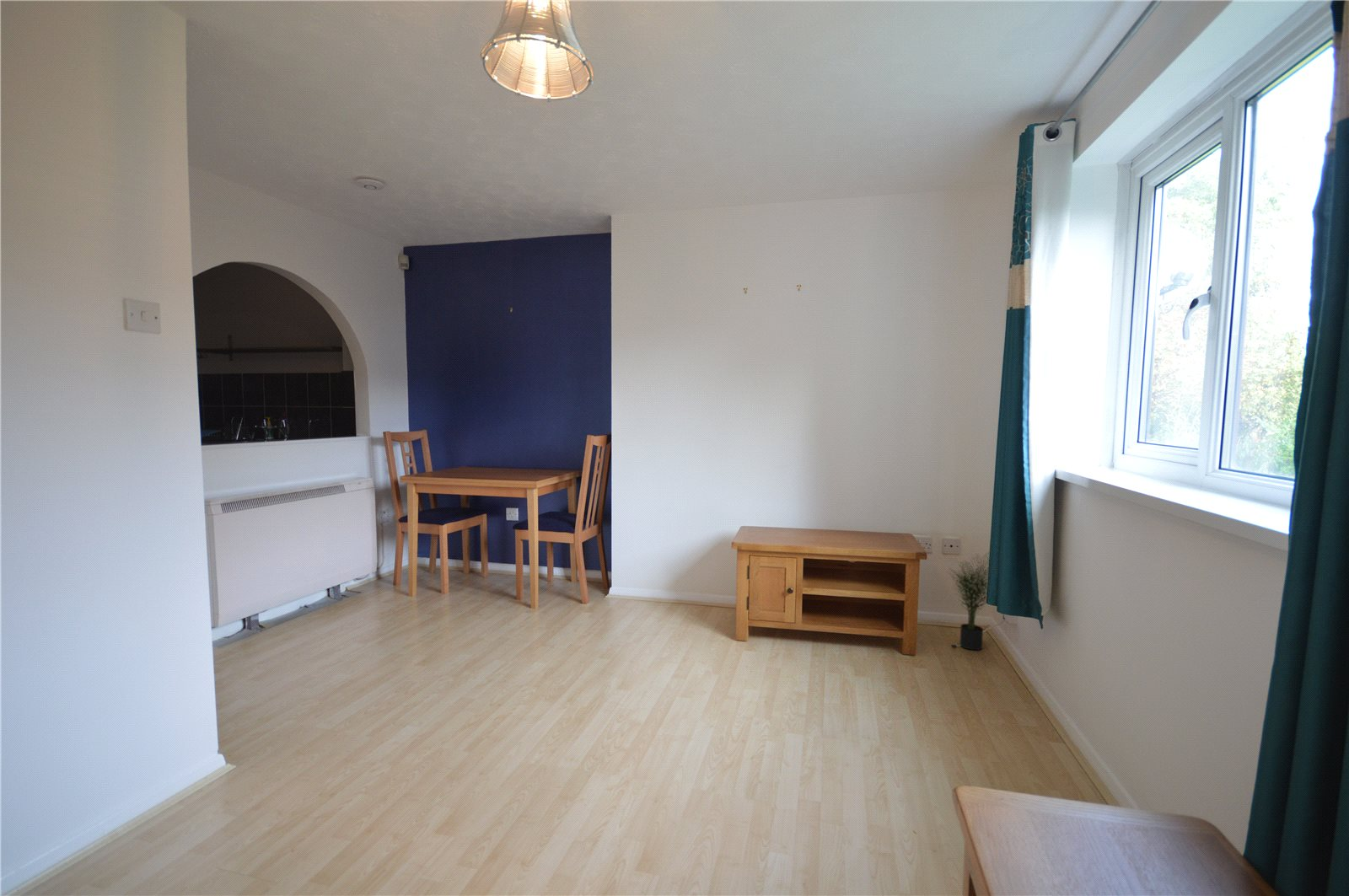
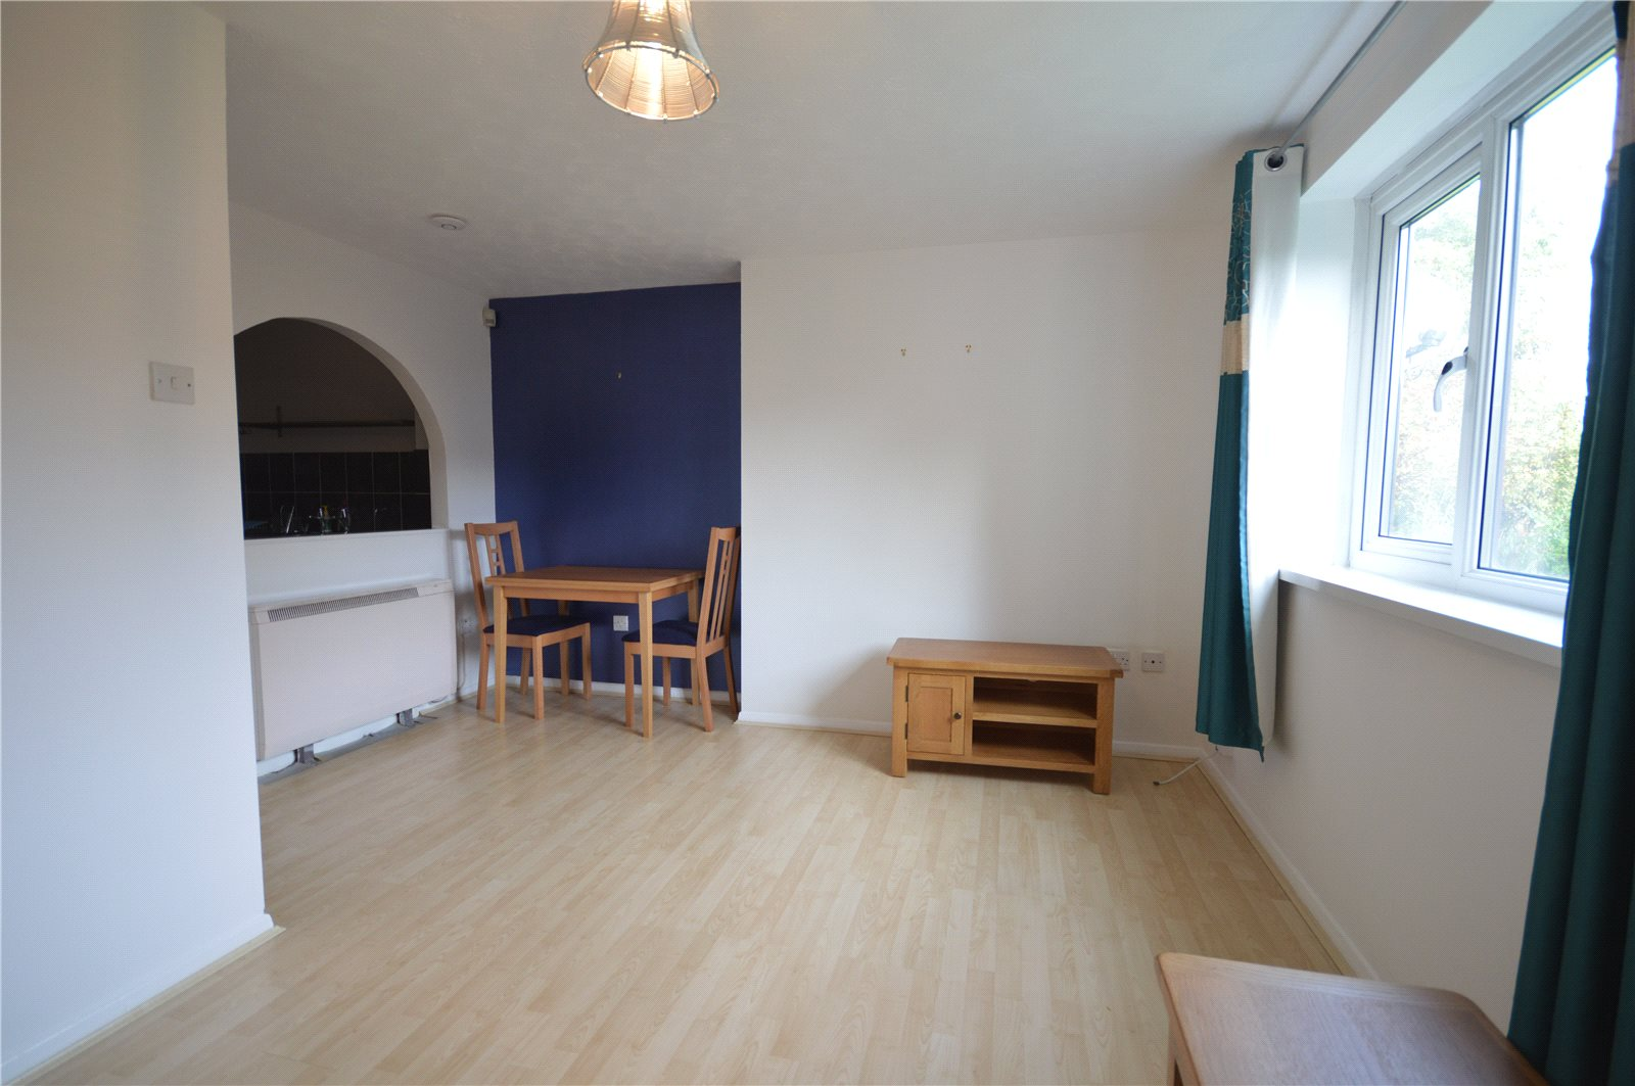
- potted plant [945,551,990,652]
